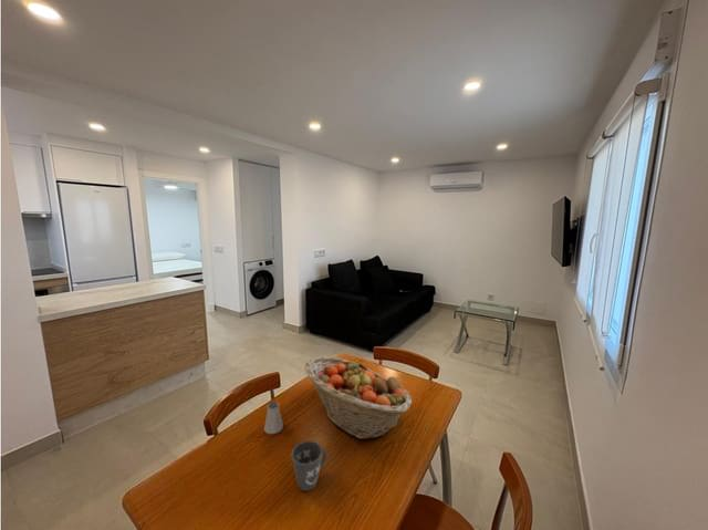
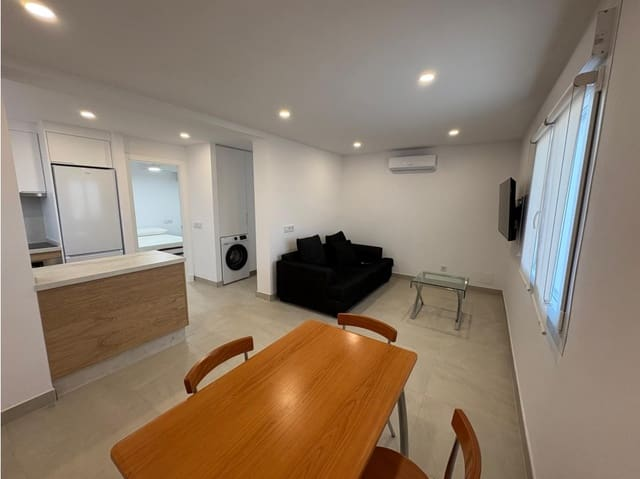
- mug [291,439,329,492]
- fruit basket [303,356,414,440]
- saltshaker [263,401,284,435]
